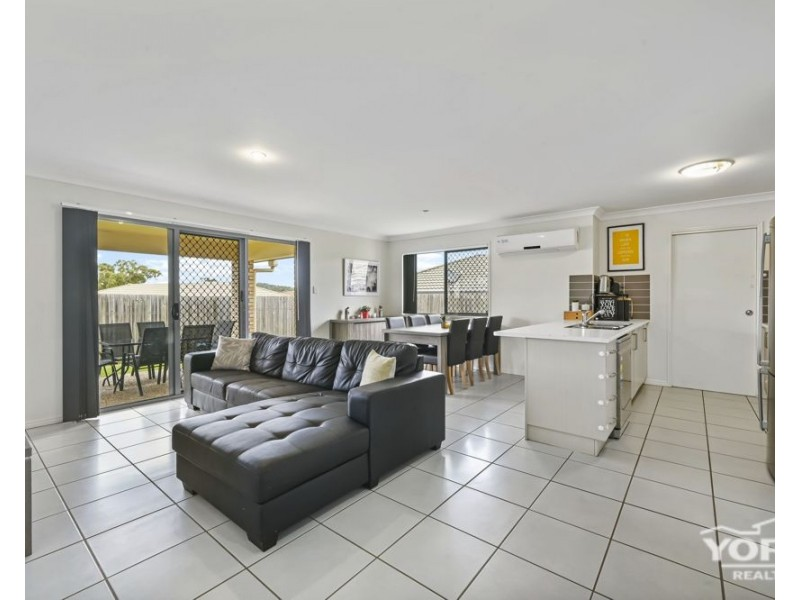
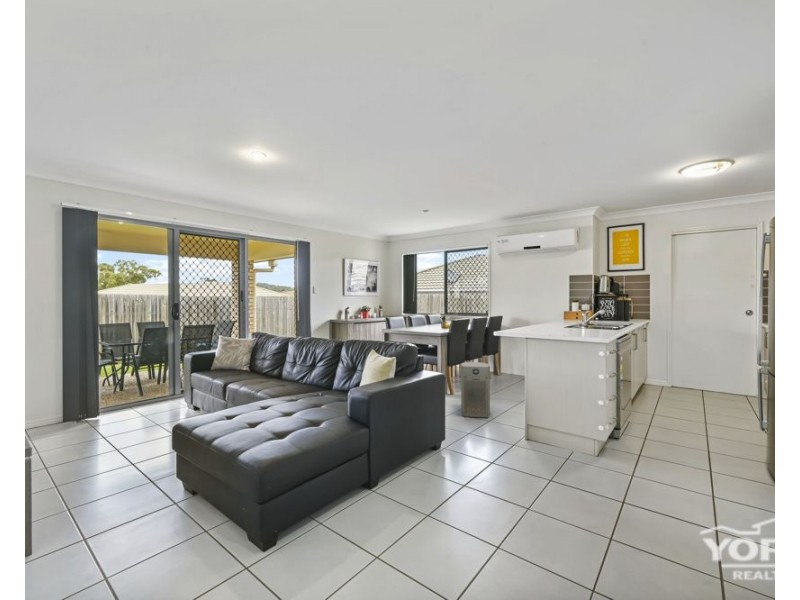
+ fan [460,361,491,419]
